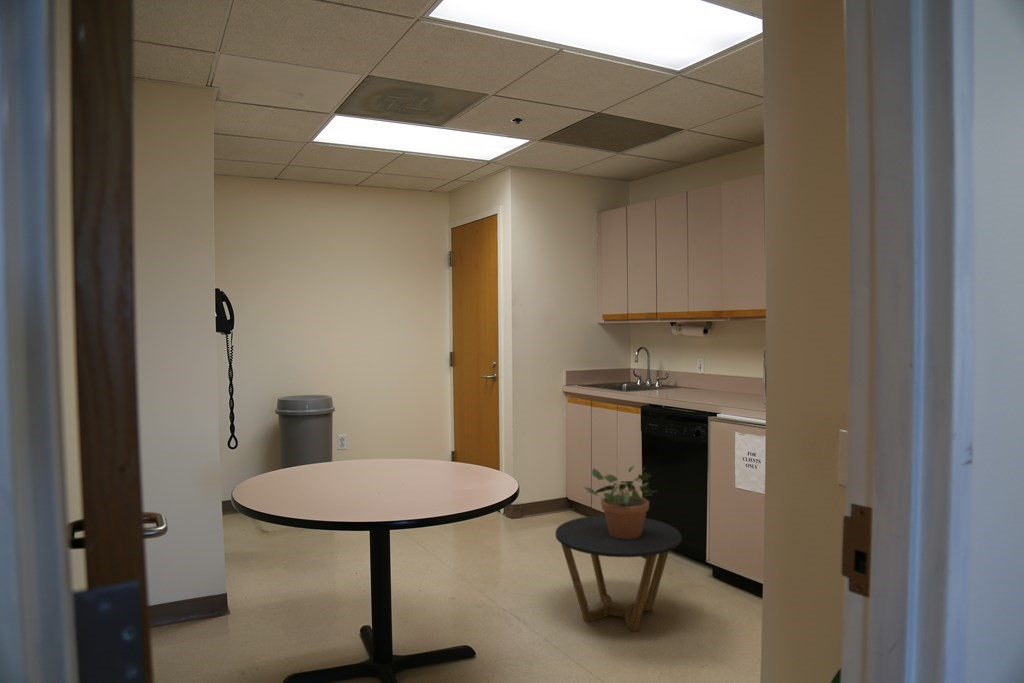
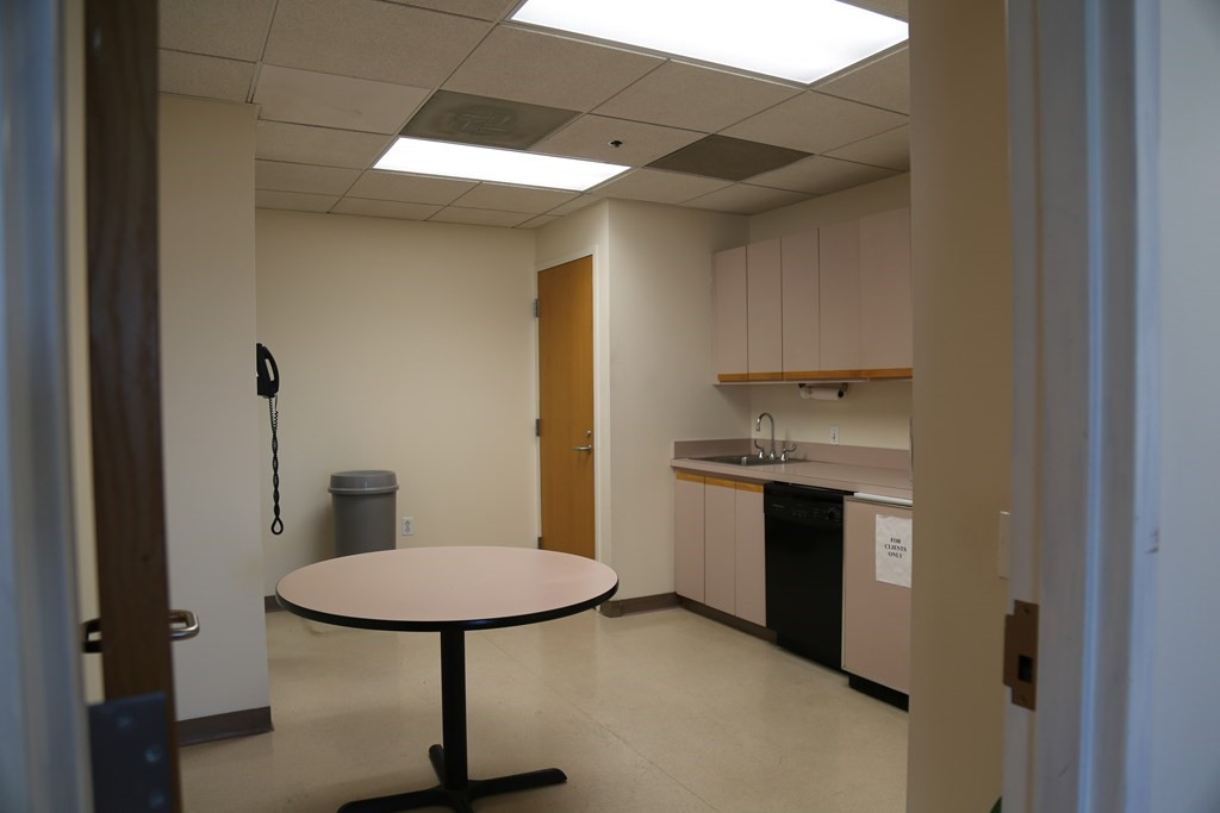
- potted plant [582,464,657,539]
- side table [554,514,683,633]
